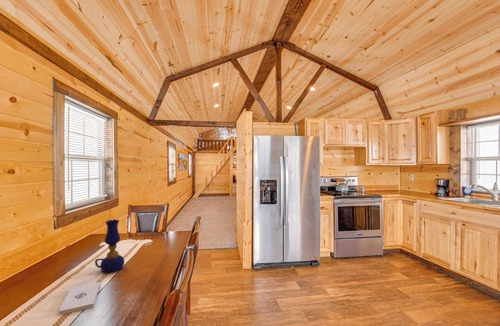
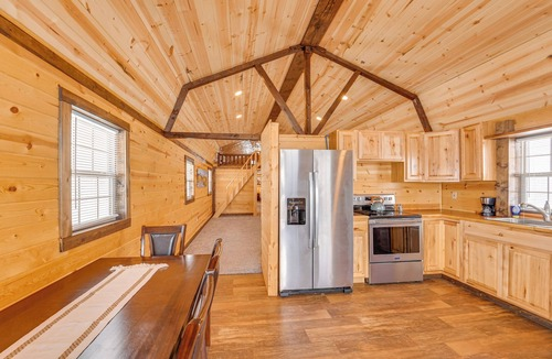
- oil lamp [94,219,125,274]
- notepad [58,281,101,316]
